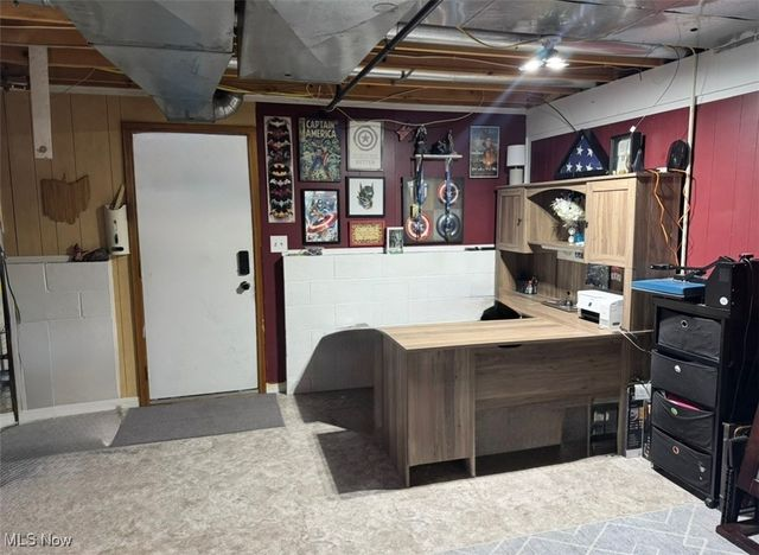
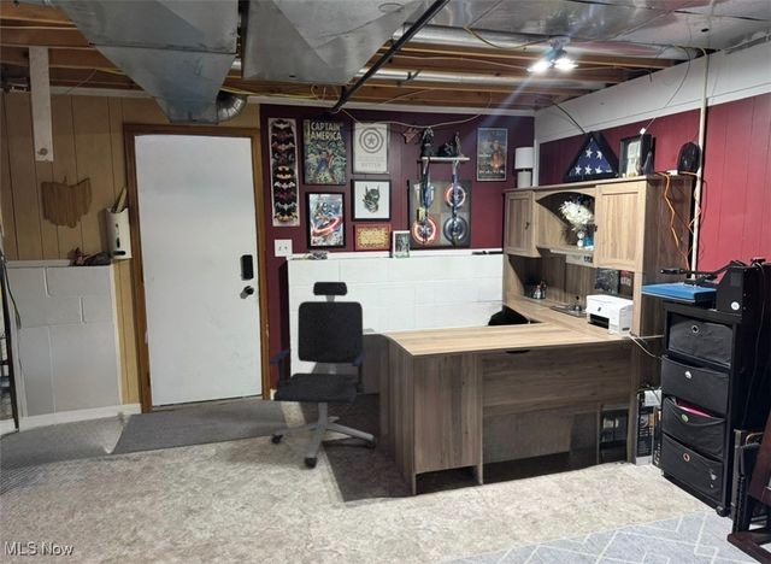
+ office chair [267,281,378,468]
